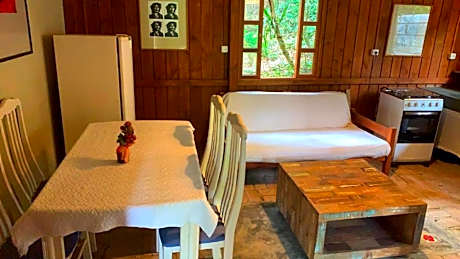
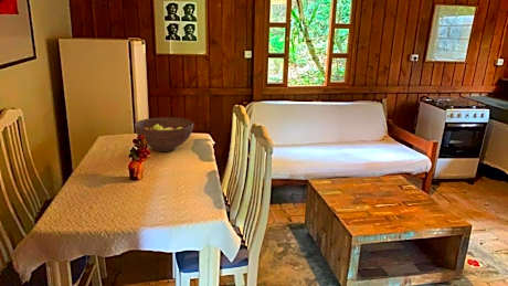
+ fruit bowl [134,116,194,152]
